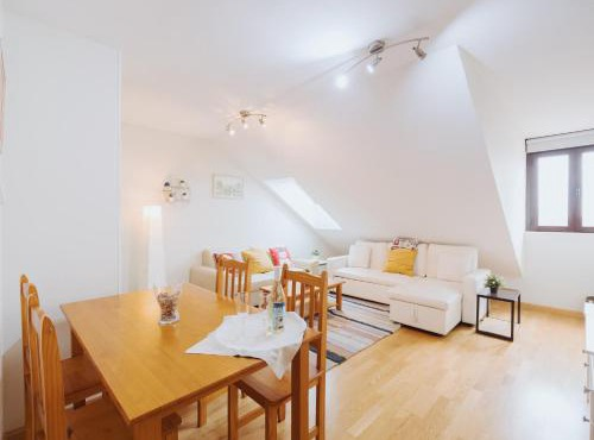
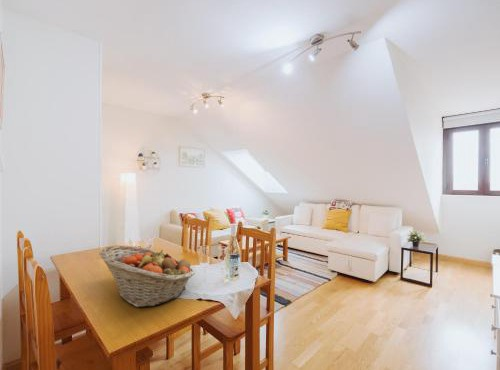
+ fruit basket [98,244,196,308]
